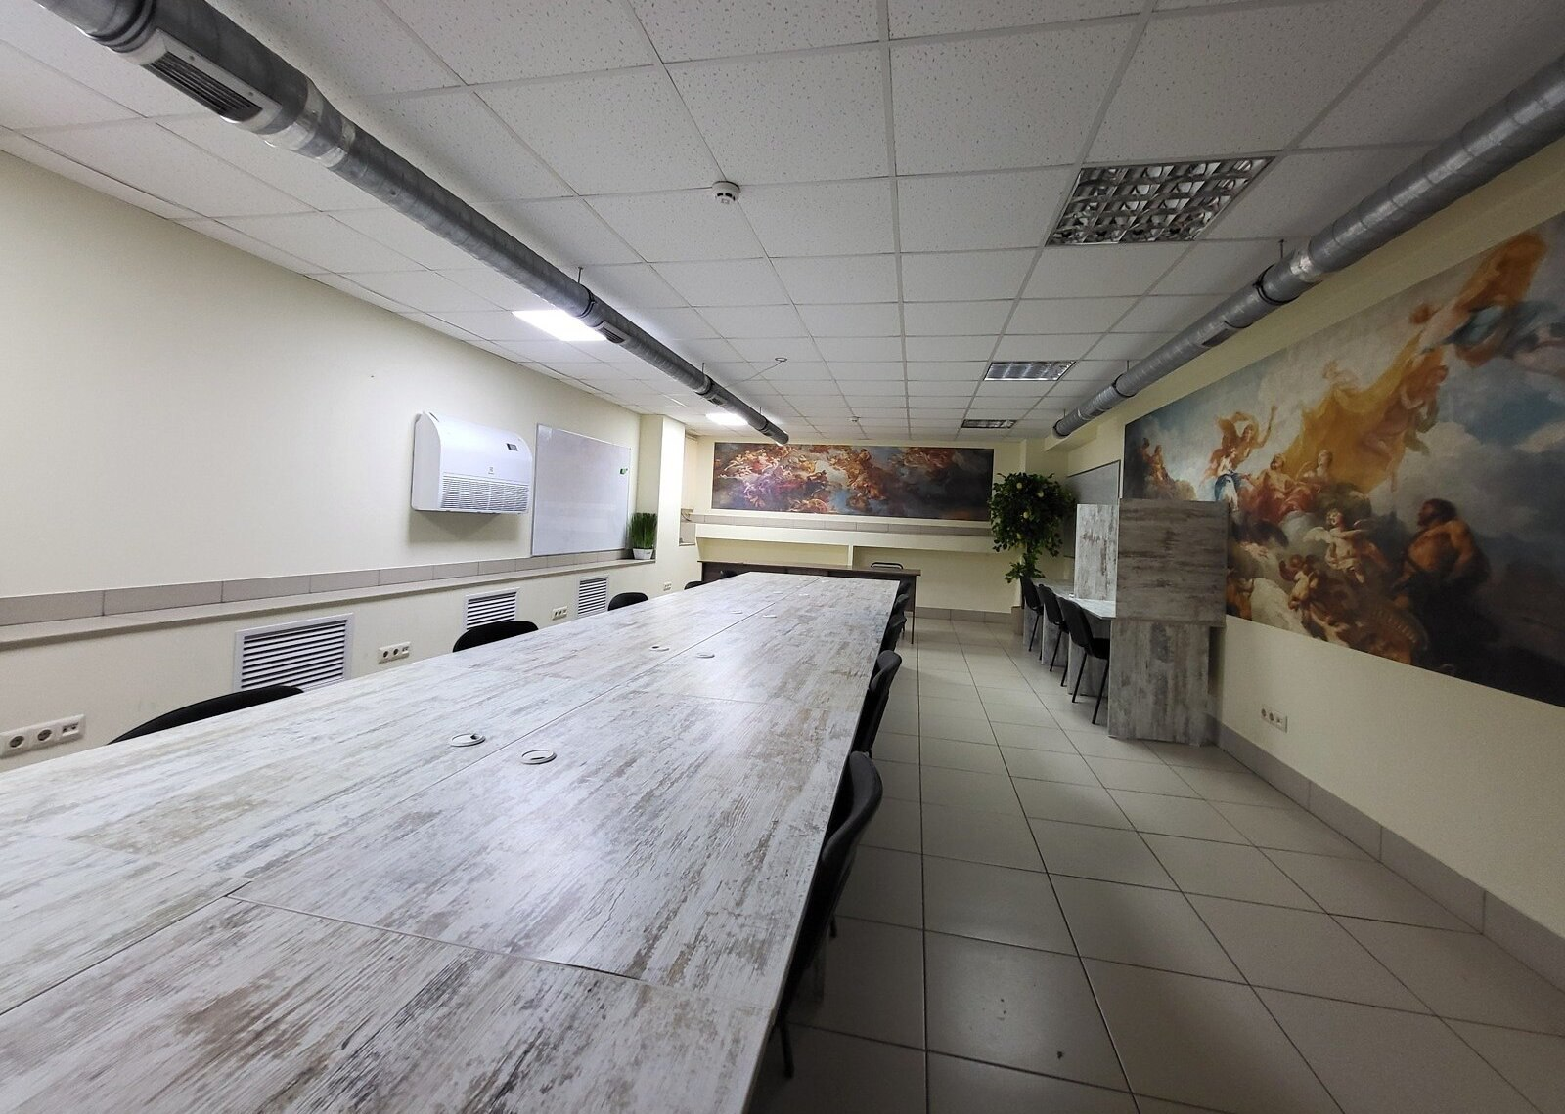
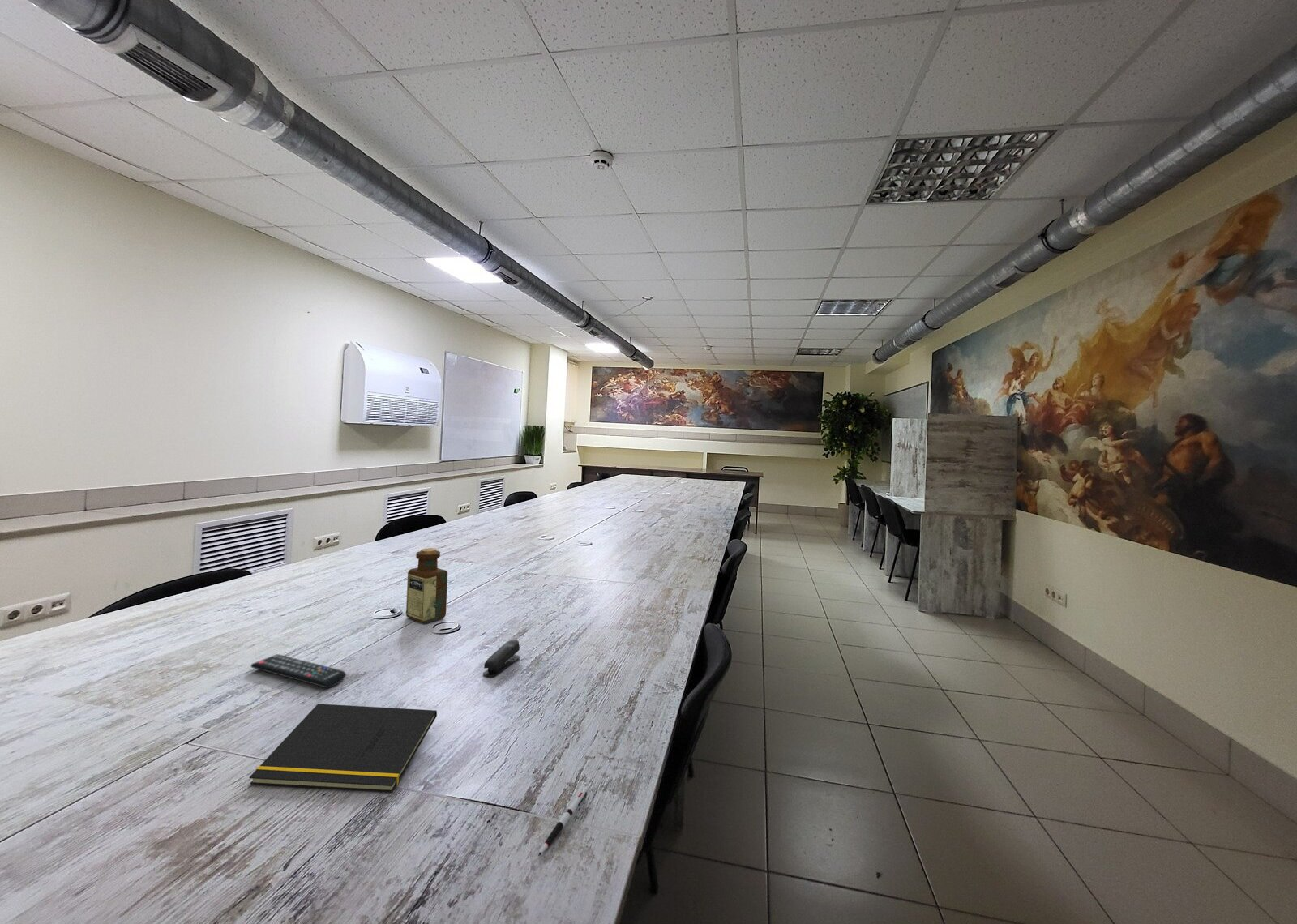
+ notepad [249,703,438,793]
+ remote control [250,653,347,689]
+ stapler [482,639,520,678]
+ bottle [405,547,448,625]
+ pen [537,785,590,857]
